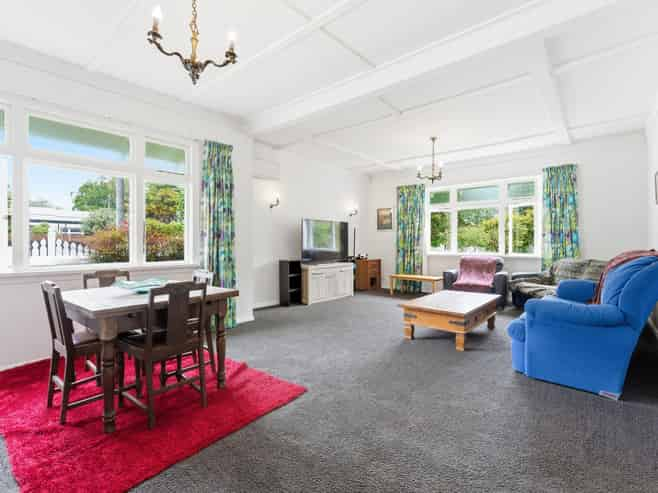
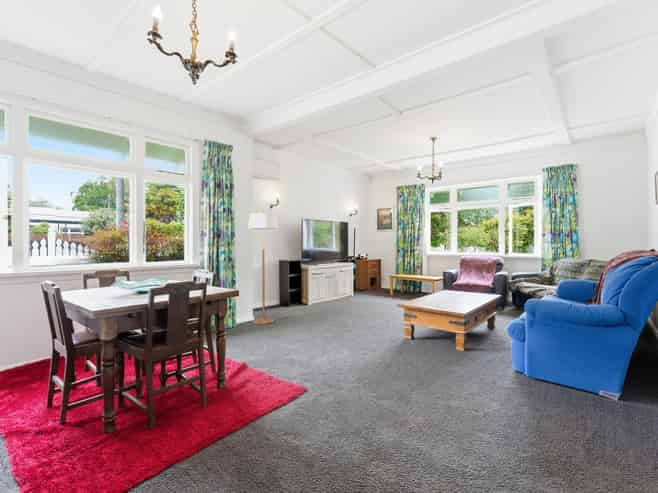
+ floor lamp [247,207,279,325]
